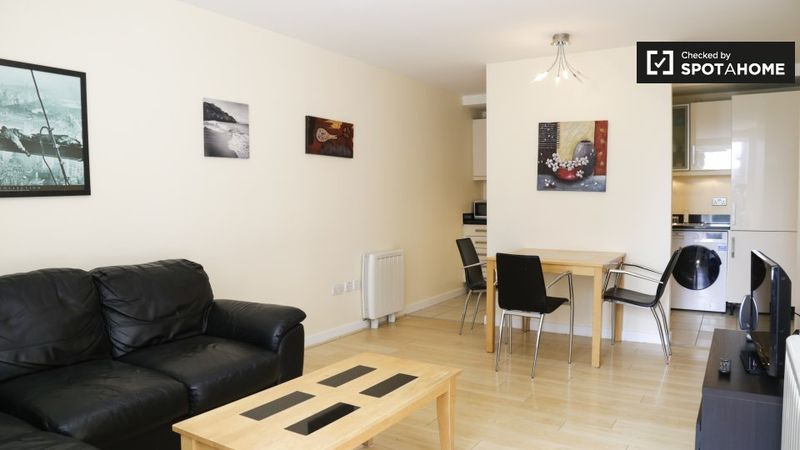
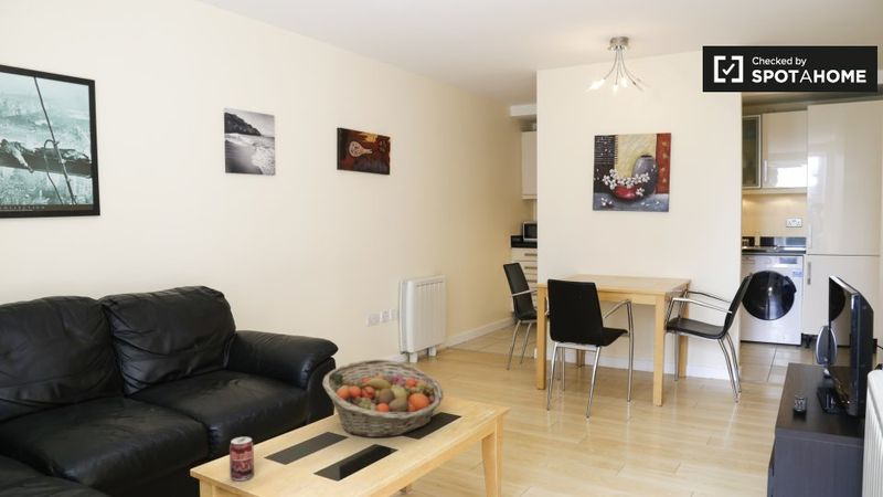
+ beverage can [228,436,255,482]
+ fruit basket [321,358,445,438]
